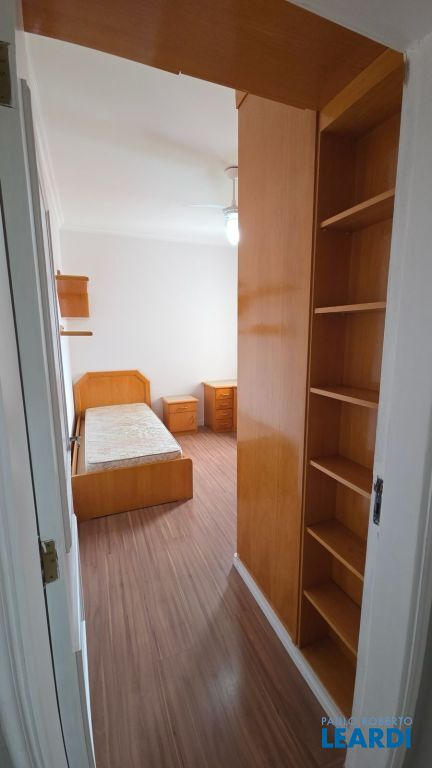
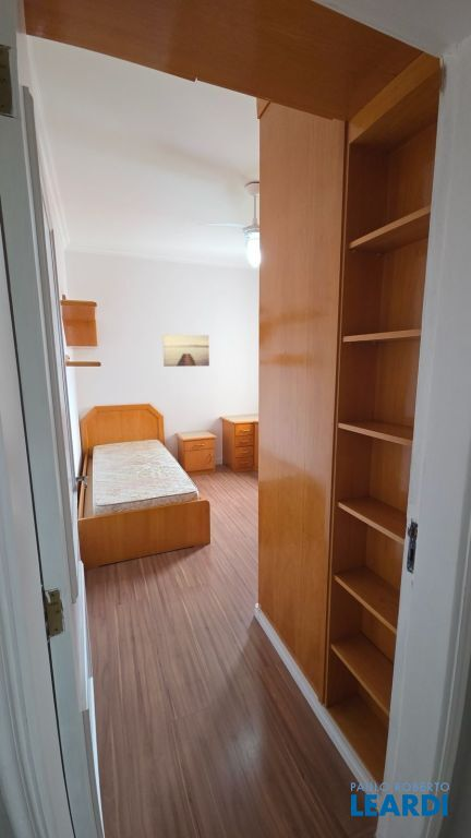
+ wall art [161,333,210,368]
